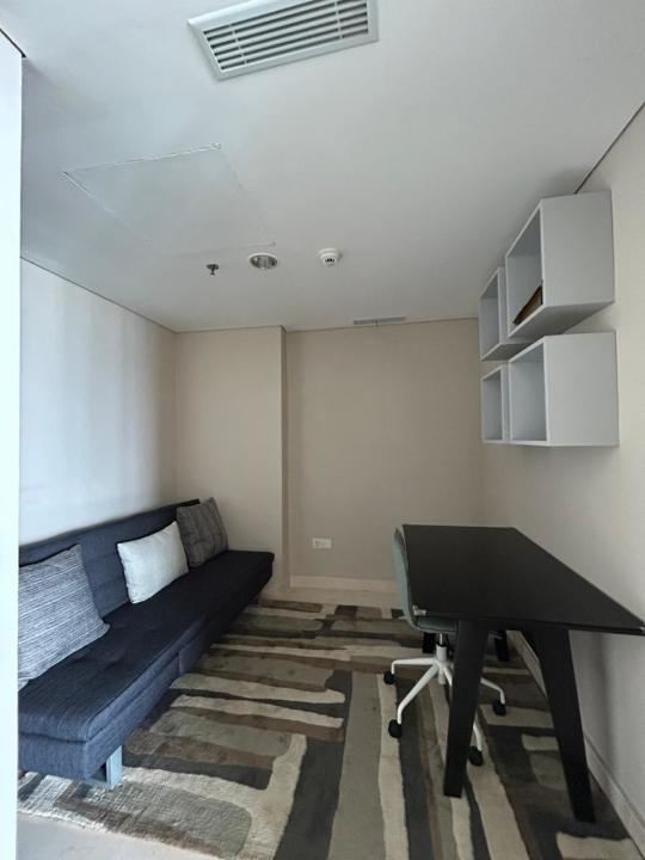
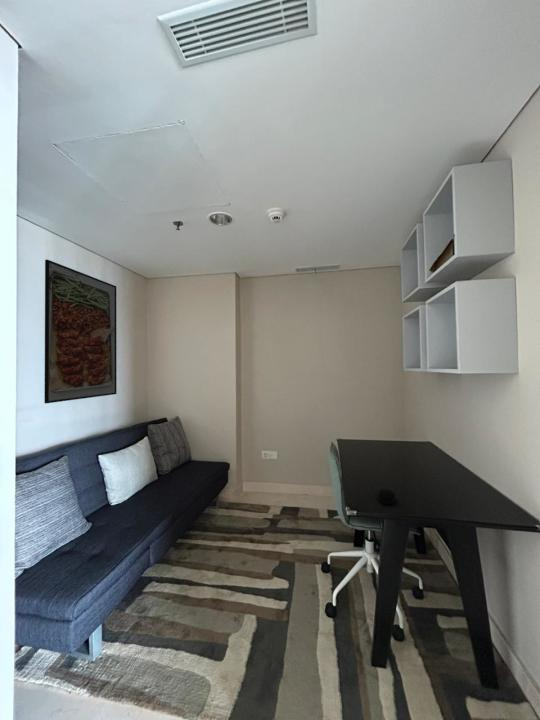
+ computer mouse [377,488,396,506]
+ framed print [43,259,118,404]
